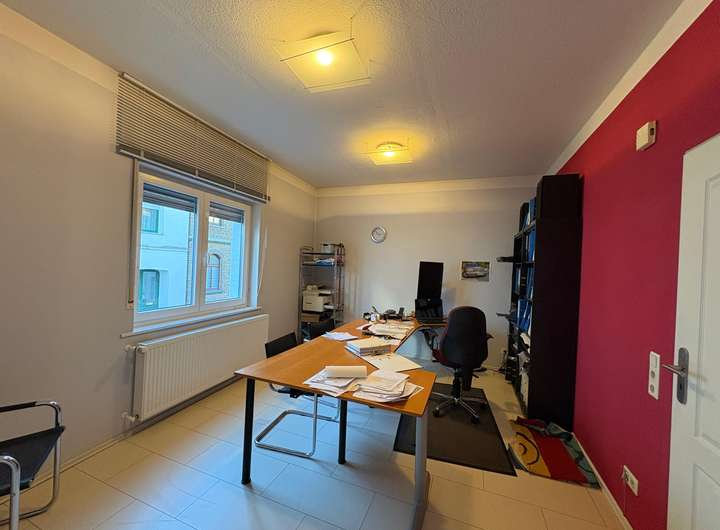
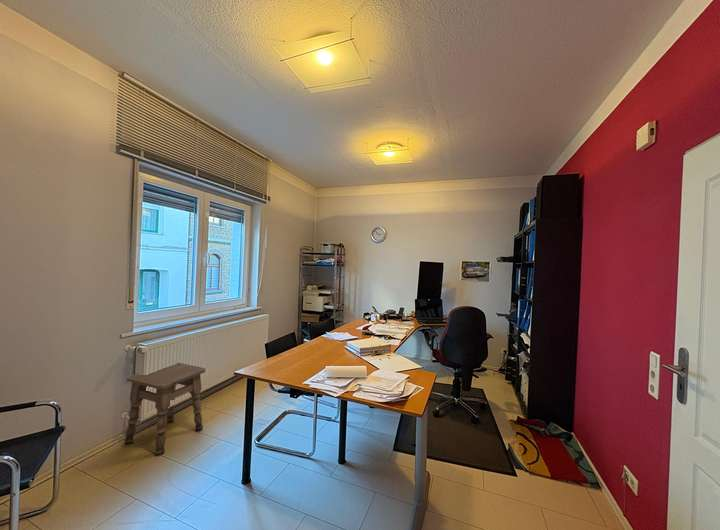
+ side table [123,362,206,457]
